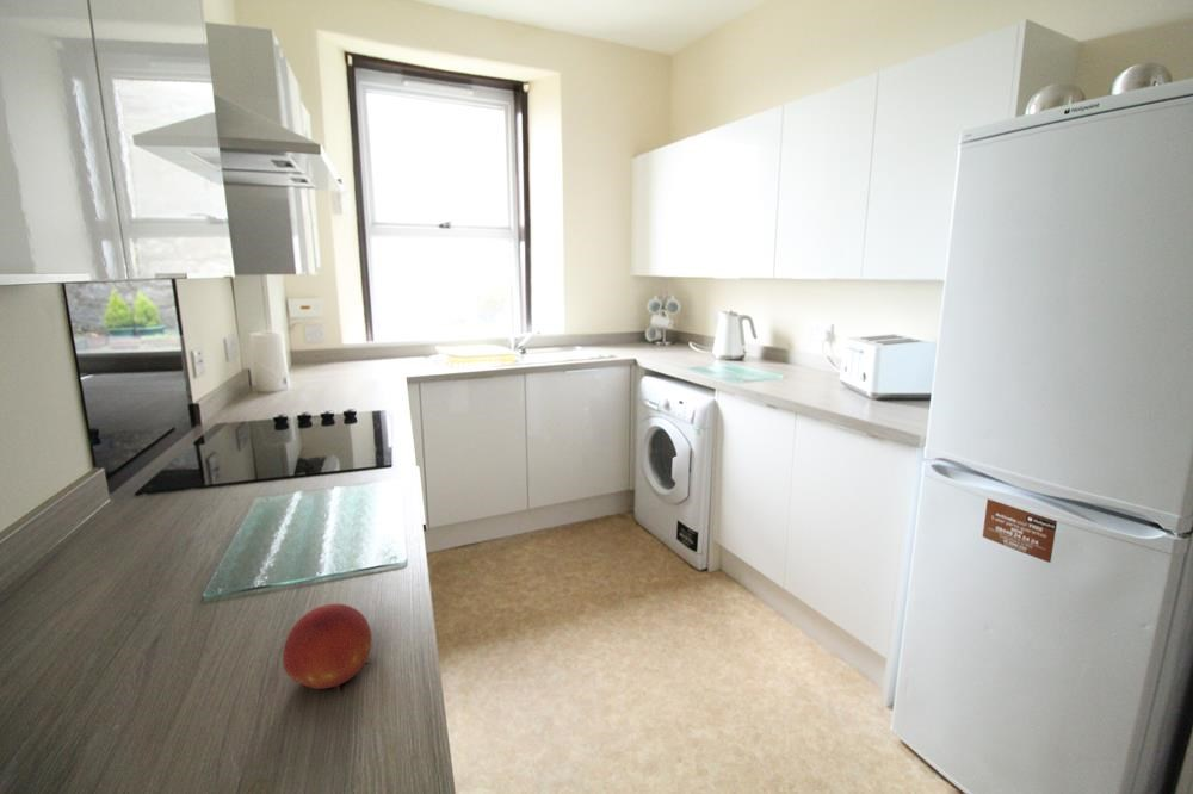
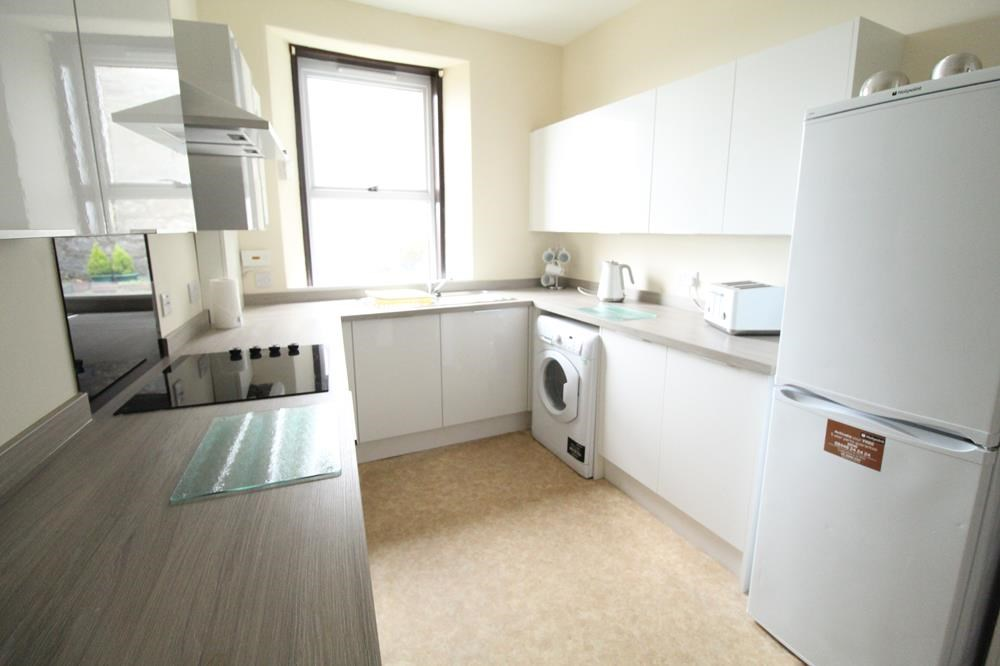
- fruit [282,603,373,694]
